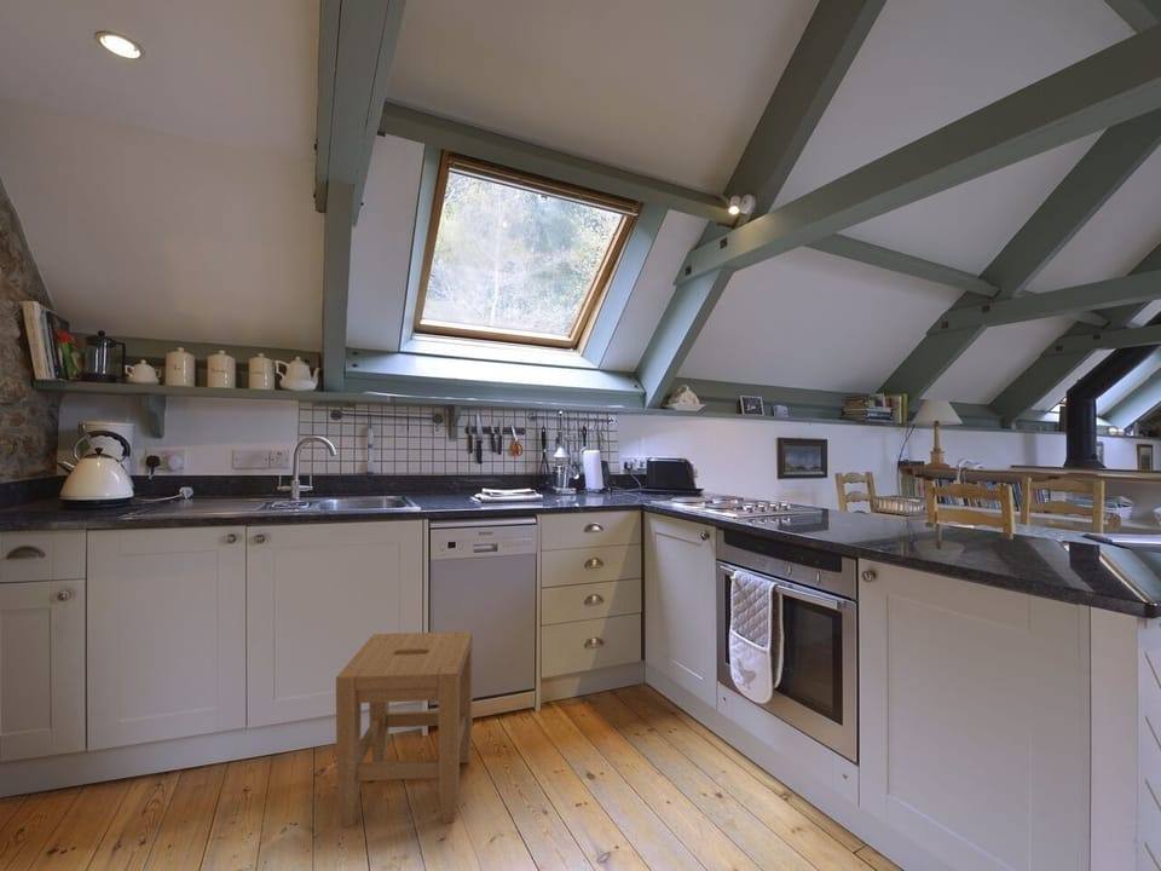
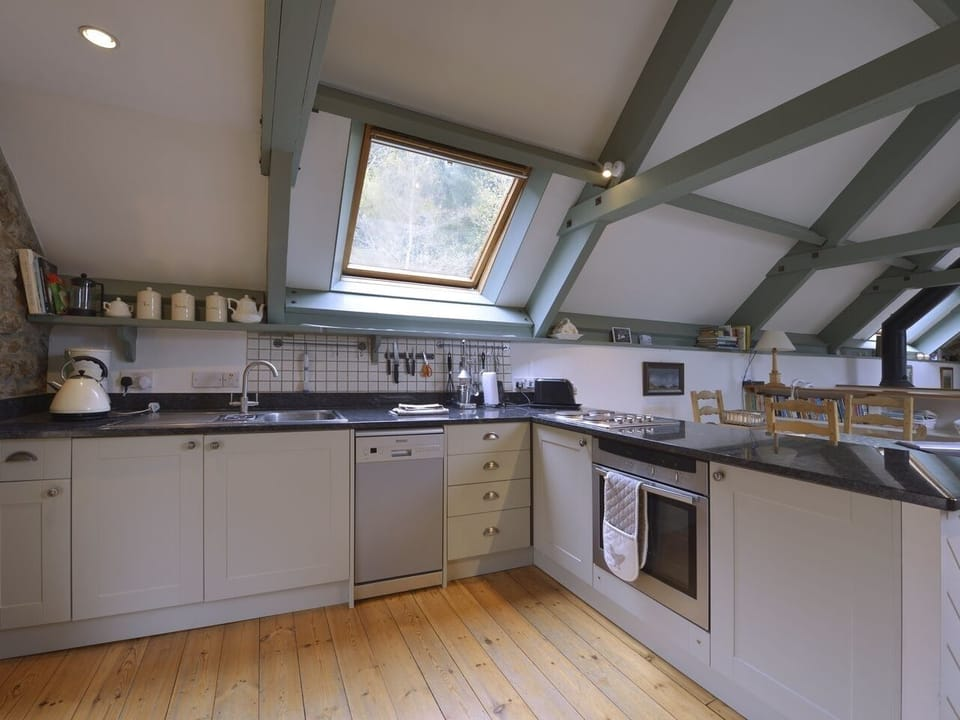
- stool [335,630,474,827]
